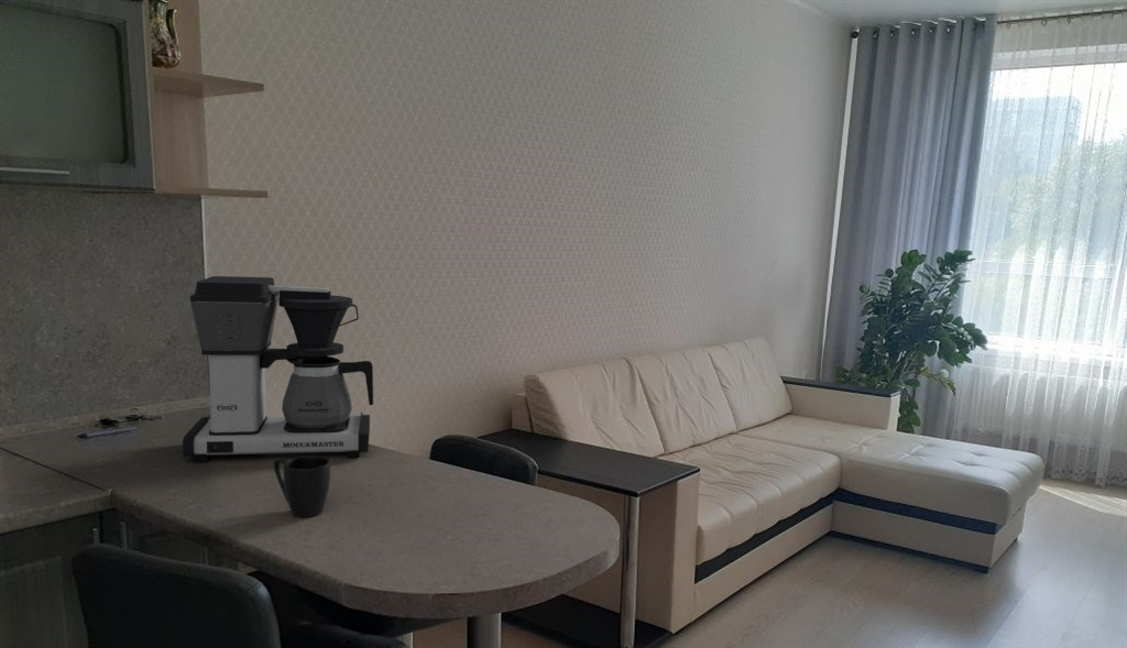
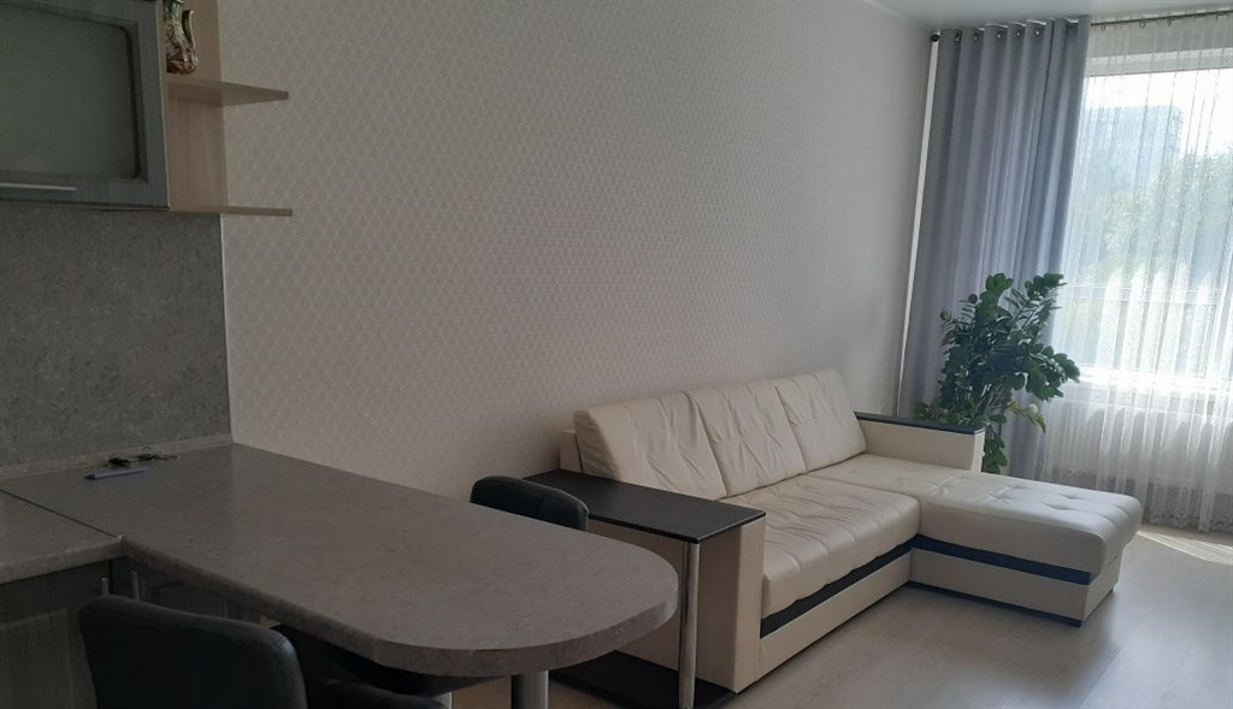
- coffee maker [182,275,374,463]
- mug [273,454,331,518]
